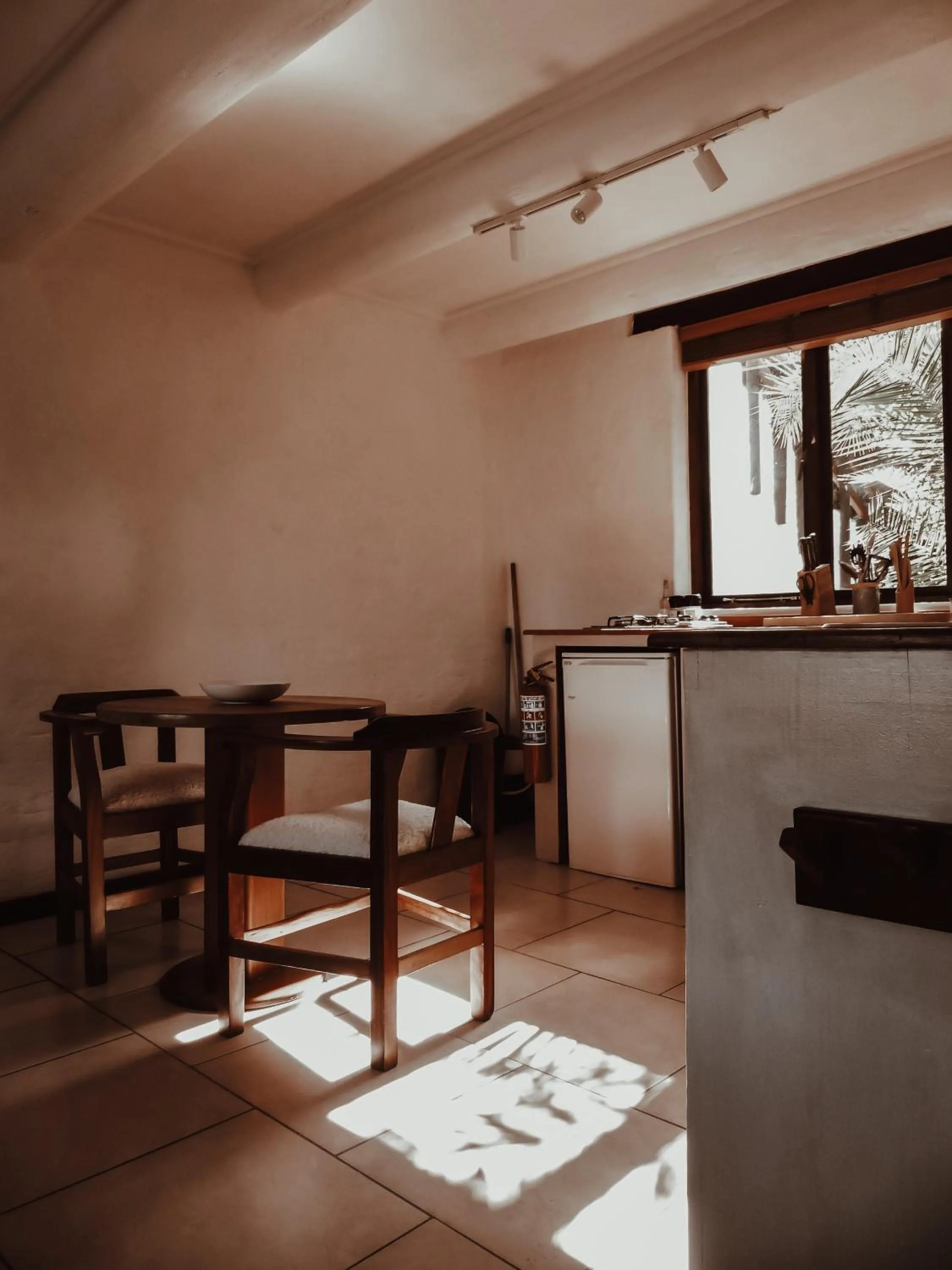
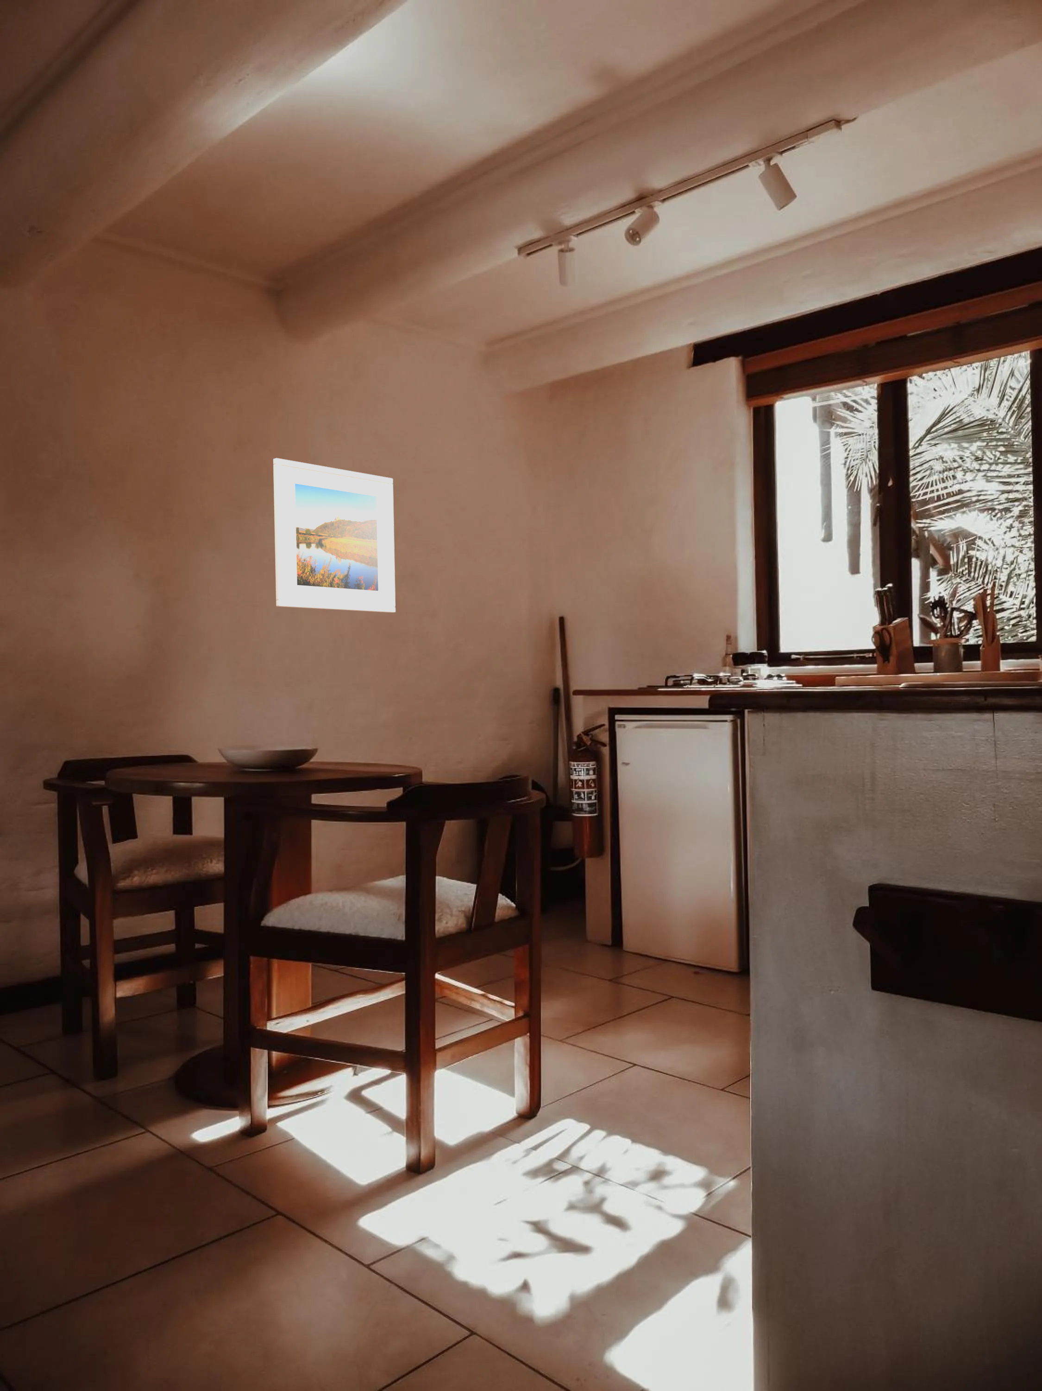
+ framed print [273,458,396,613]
